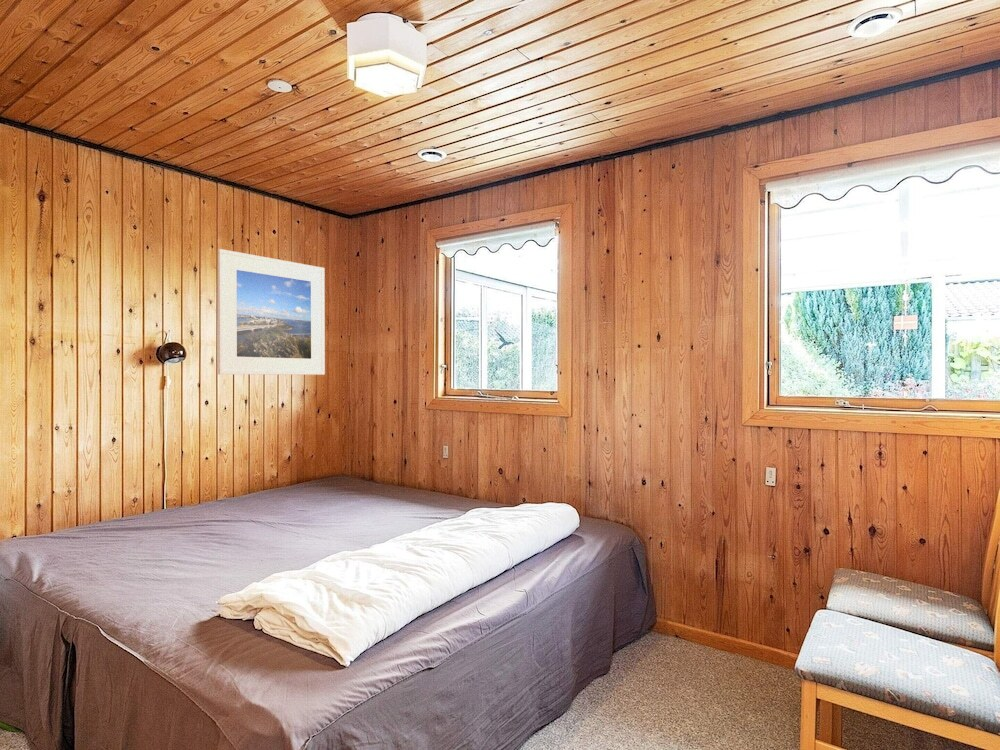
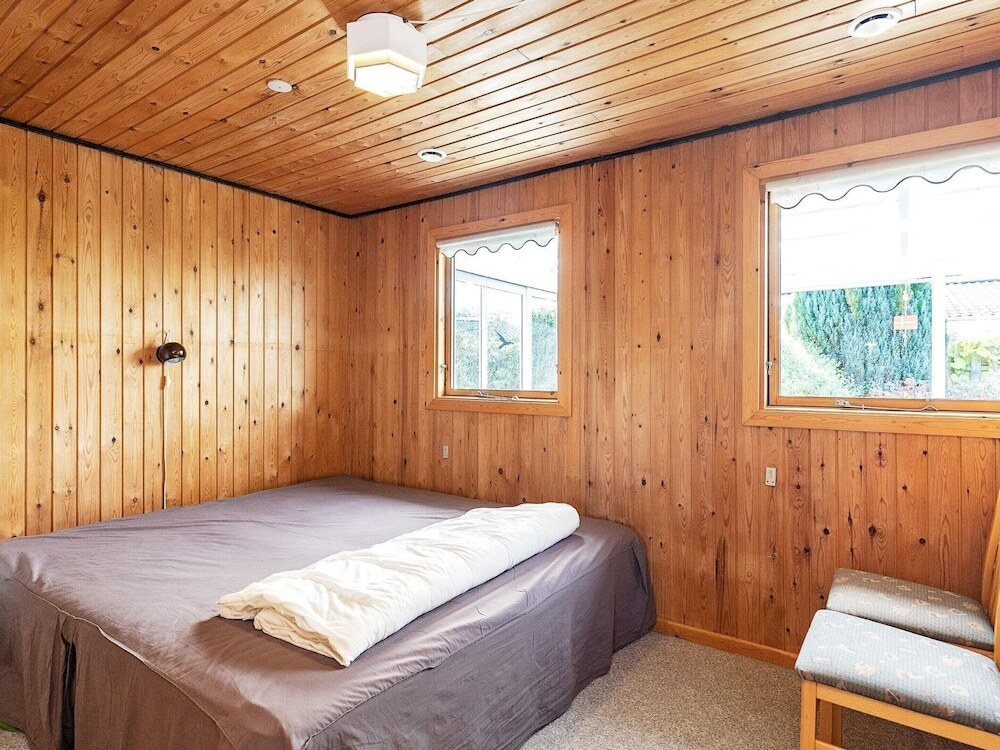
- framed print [217,248,326,376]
